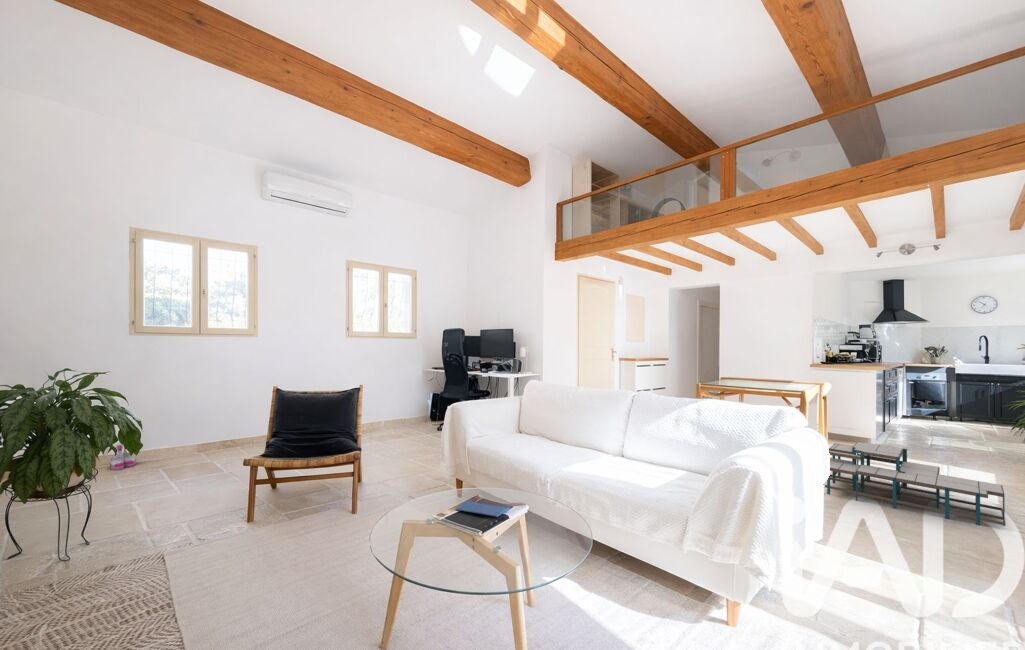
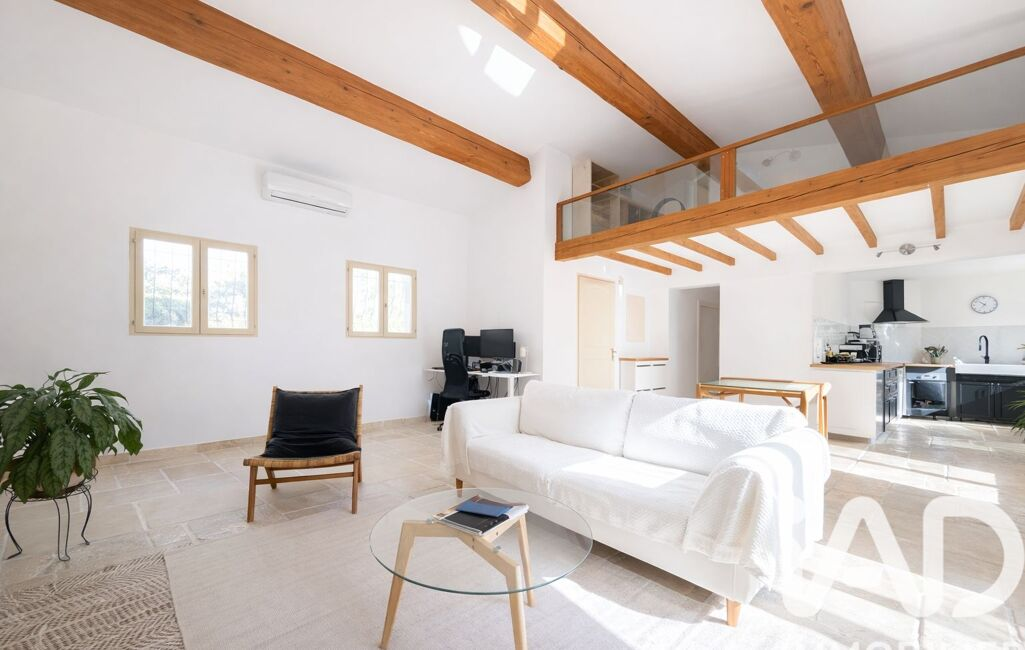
- architectural model [824,441,1007,527]
- boots [109,444,137,471]
